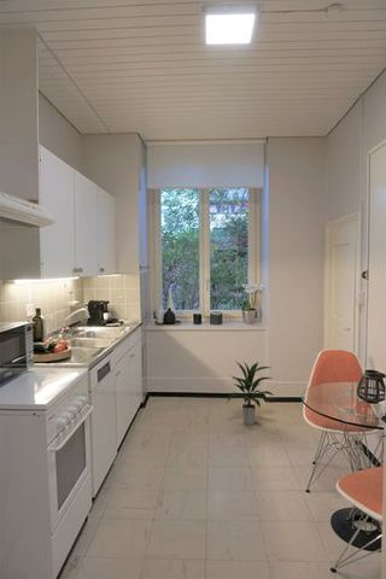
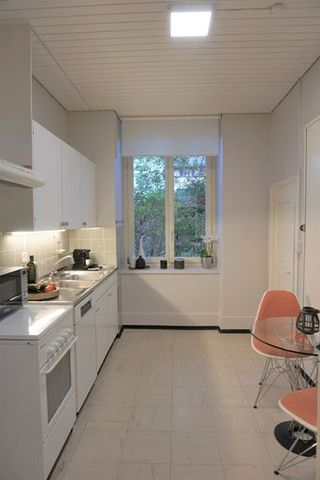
- indoor plant [226,359,275,426]
